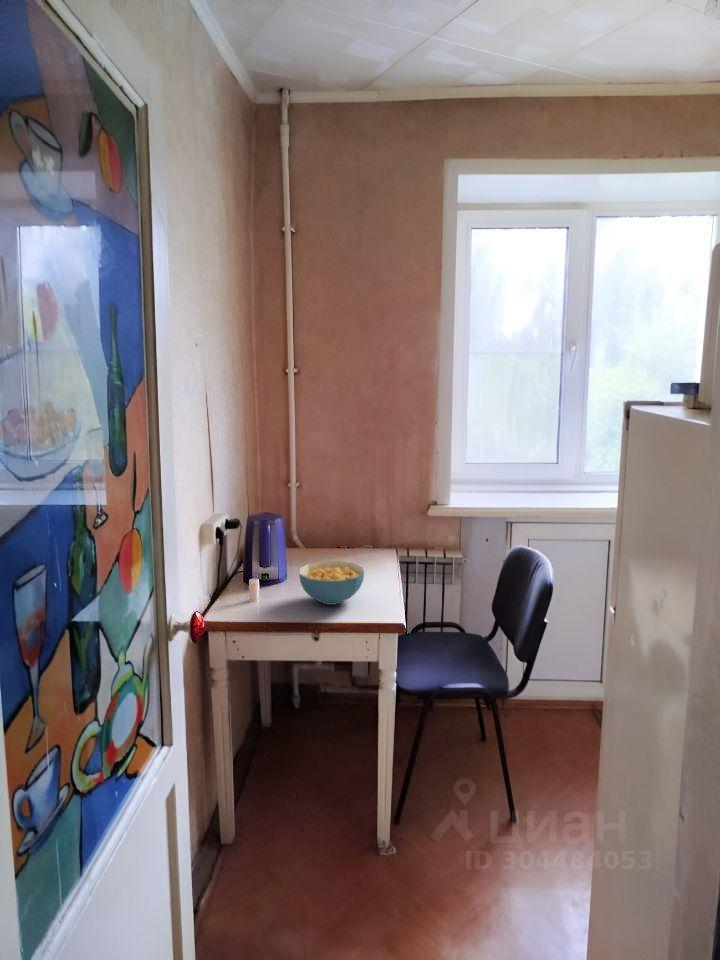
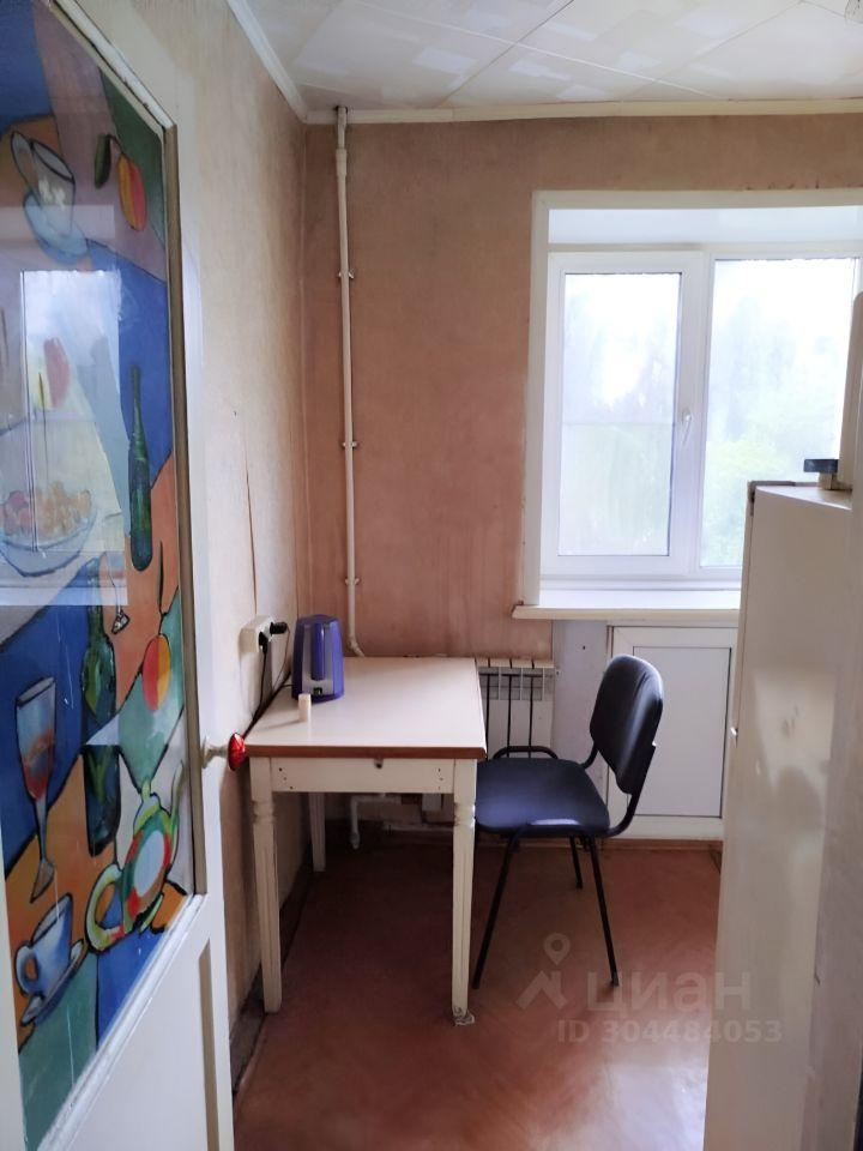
- cereal bowl [298,560,365,606]
